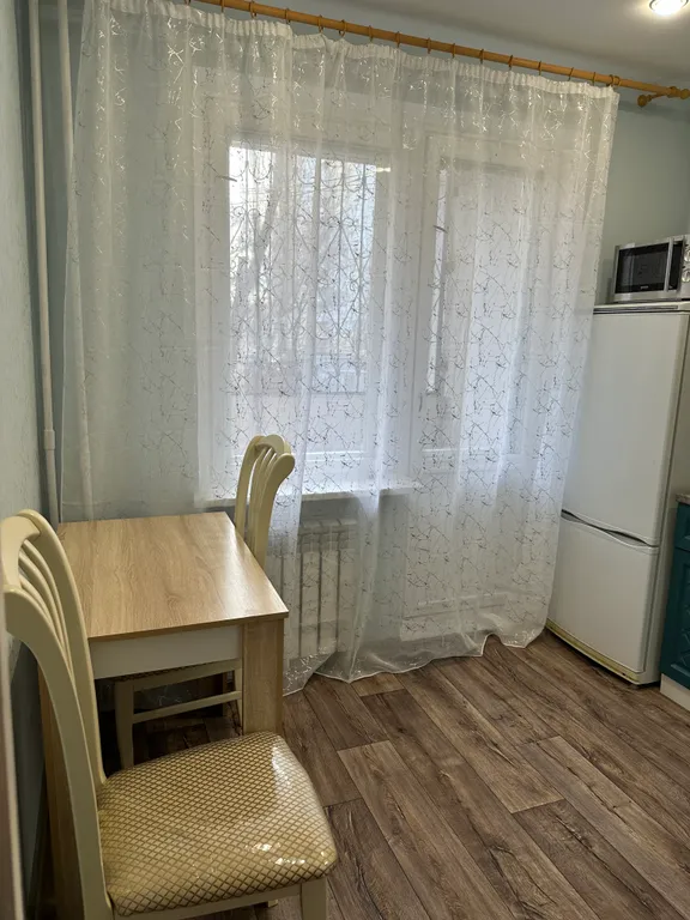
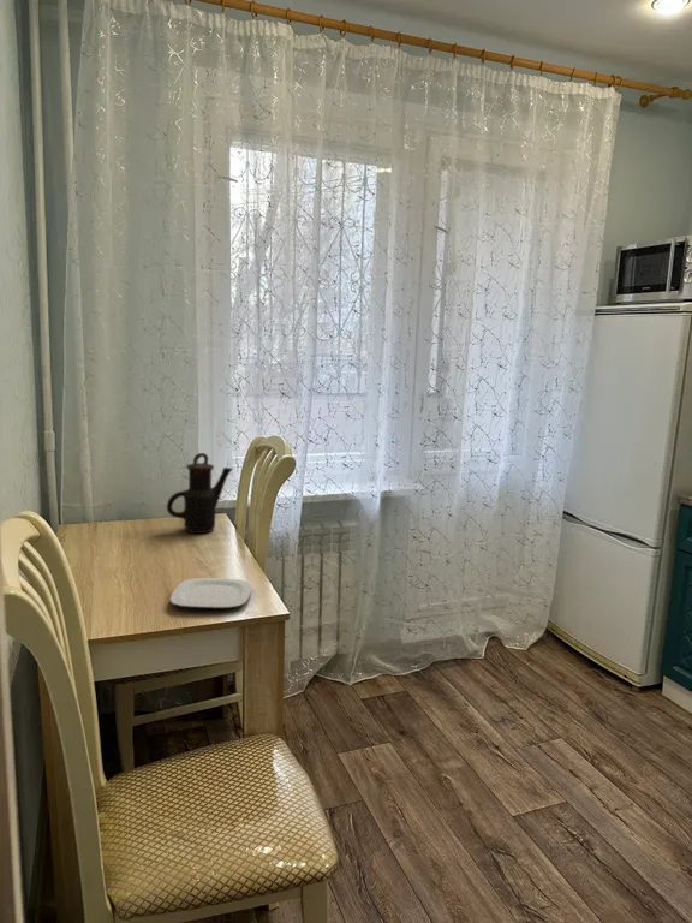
+ teapot [166,452,234,535]
+ plate [168,577,252,611]
